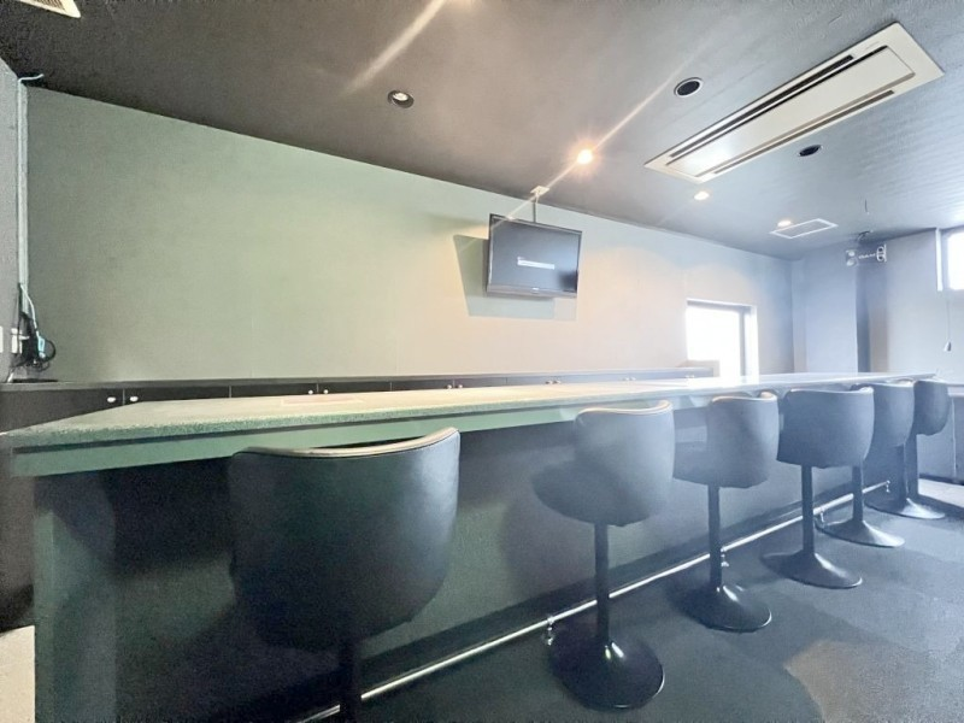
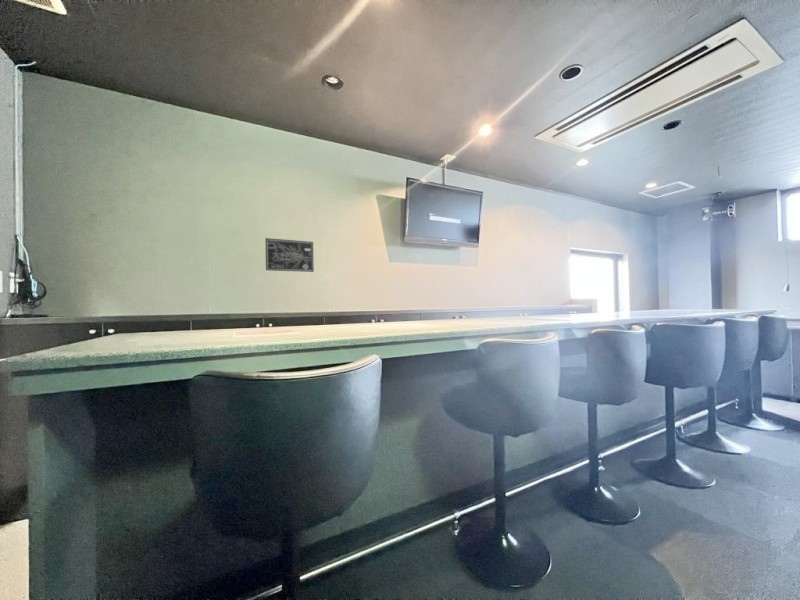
+ wall art [264,237,315,273]
